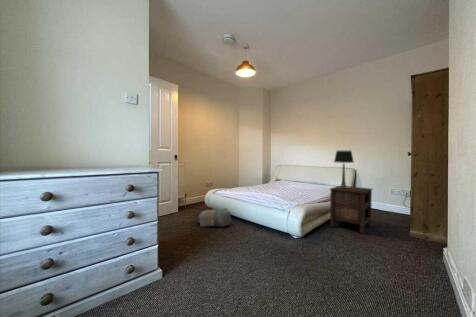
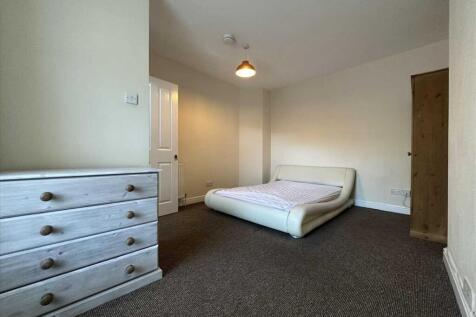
- plush toy [197,207,232,228]
- nightstand [328,185,374,235]
- table lamp [333,150,355,188]
